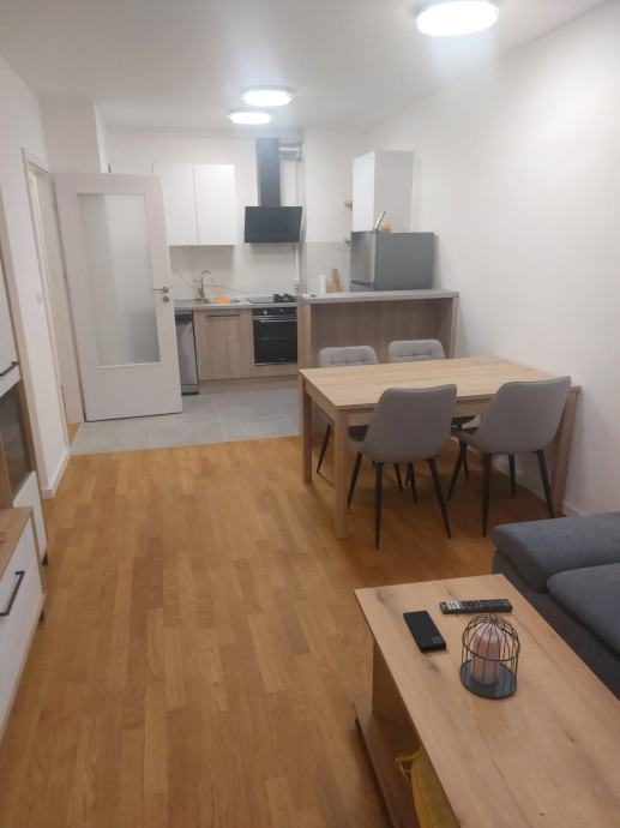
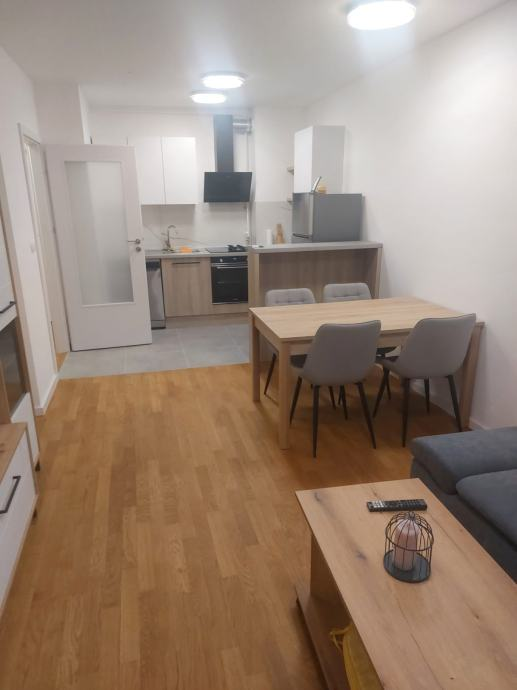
- smartphone [402,610,447,650]
